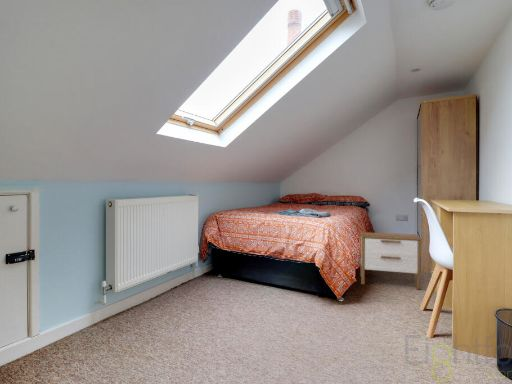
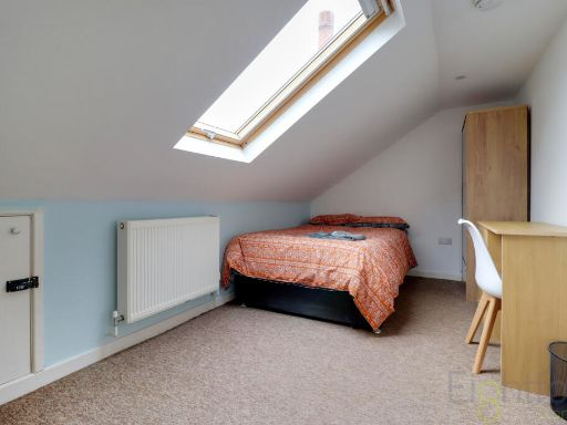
- nightstand [359,231,423,291]
